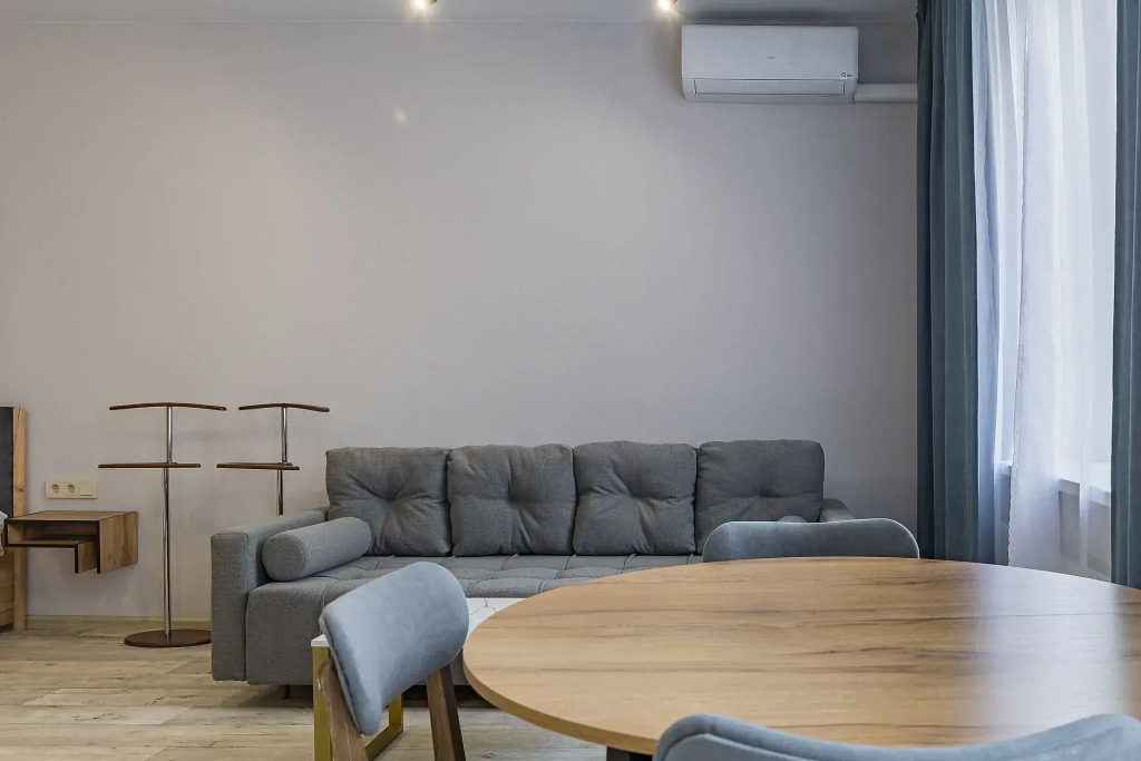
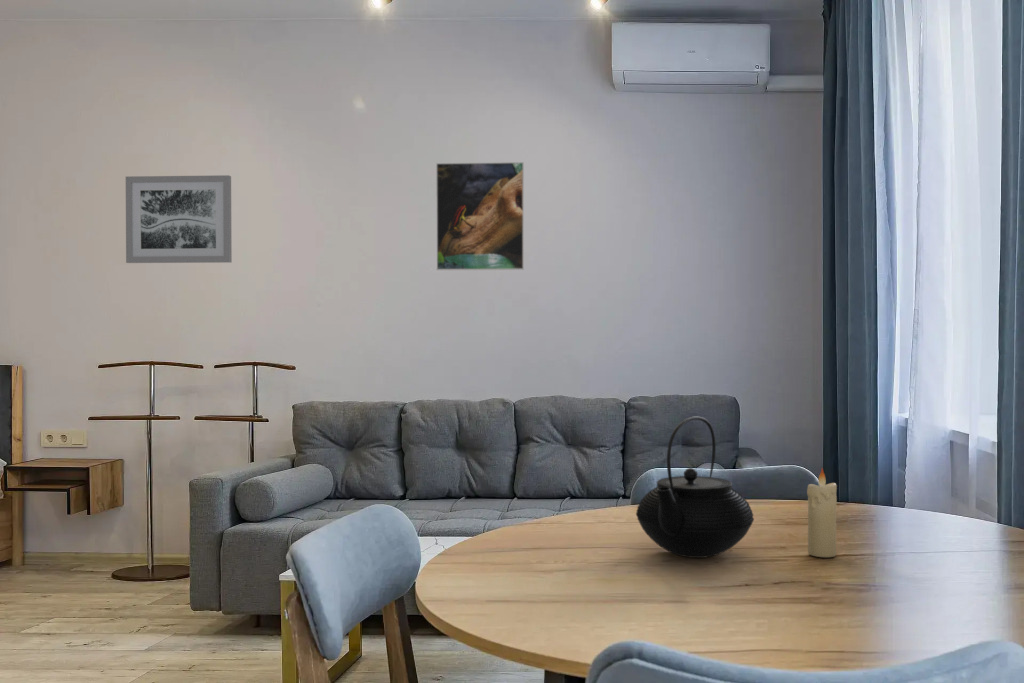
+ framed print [435,161,525,271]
+ wall art [125,174,233,264]
+ candle [806,467,838,558]
+ teapot [635,415,755,559]
